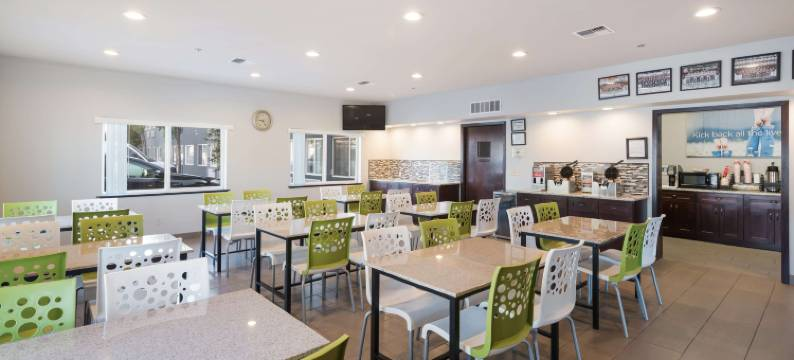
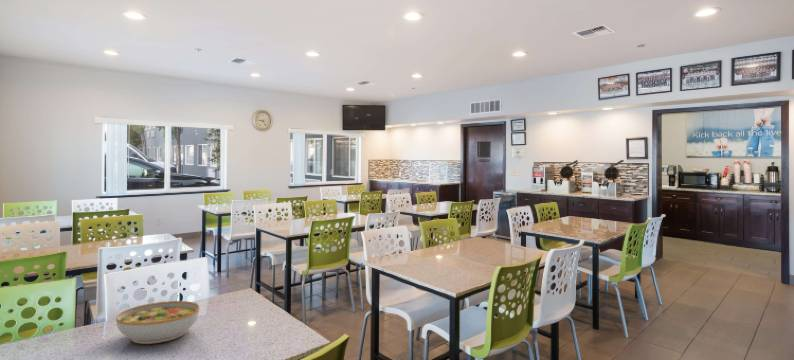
+ bowl [115,300,201,345]
